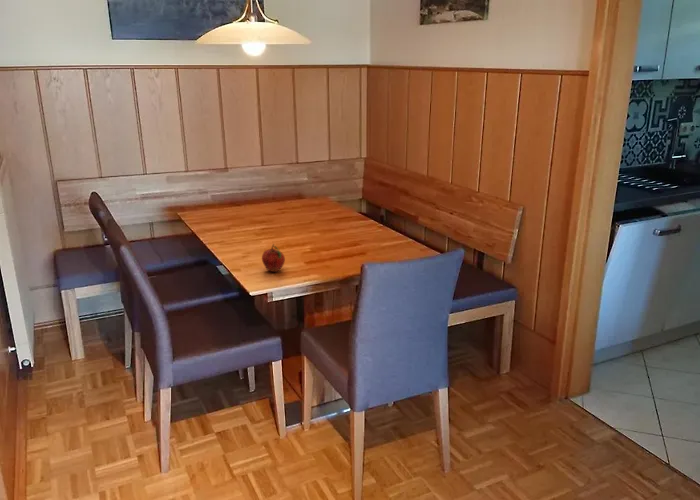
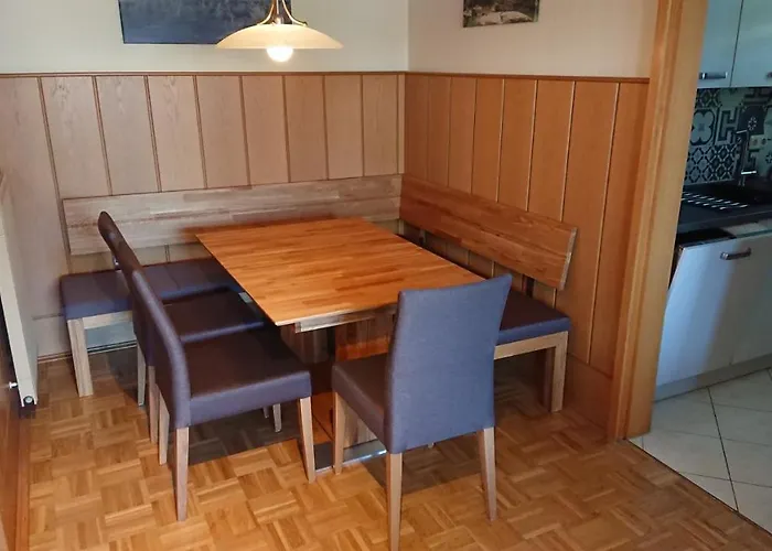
- fruit [261,243,286,273]
